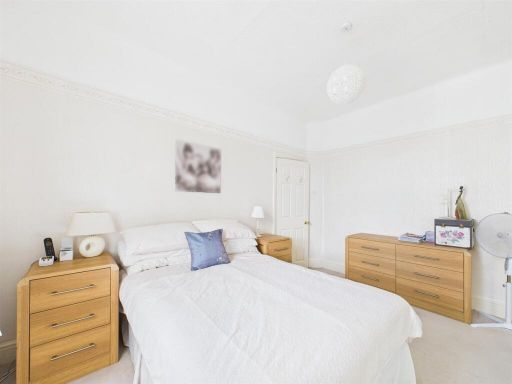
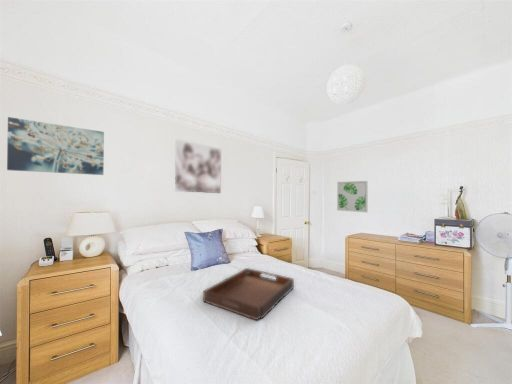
+ wall art [6,116,105,176]
+ wall art [336,180,369,213]
+ serving tray [202,267,295,321]
